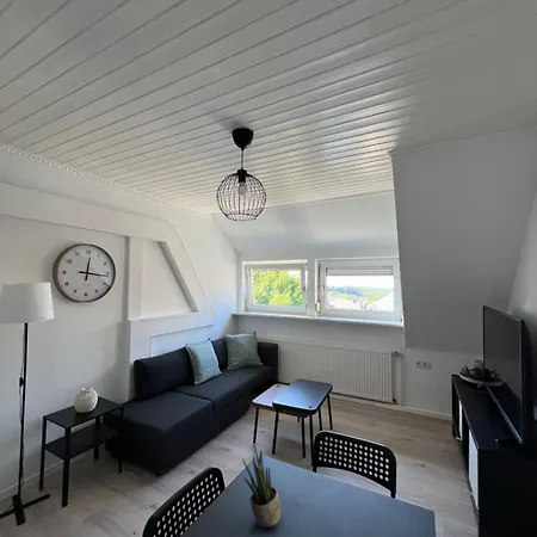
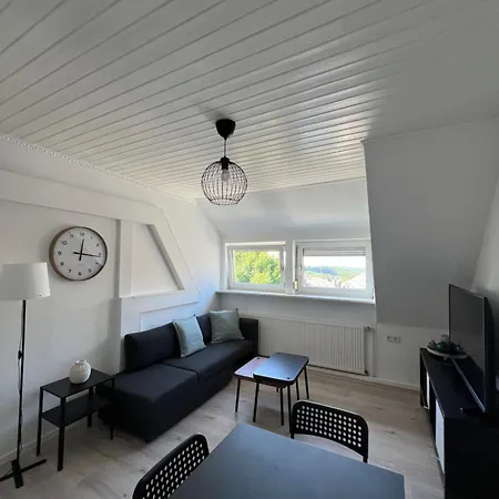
- potted plant [241,448,282,529]
